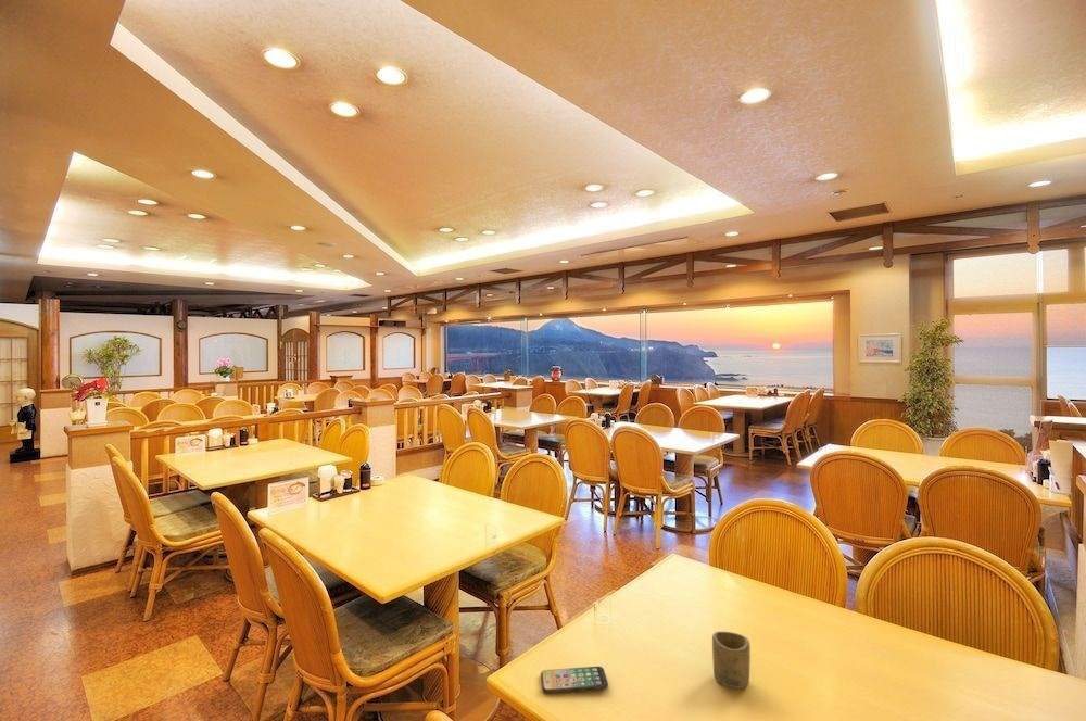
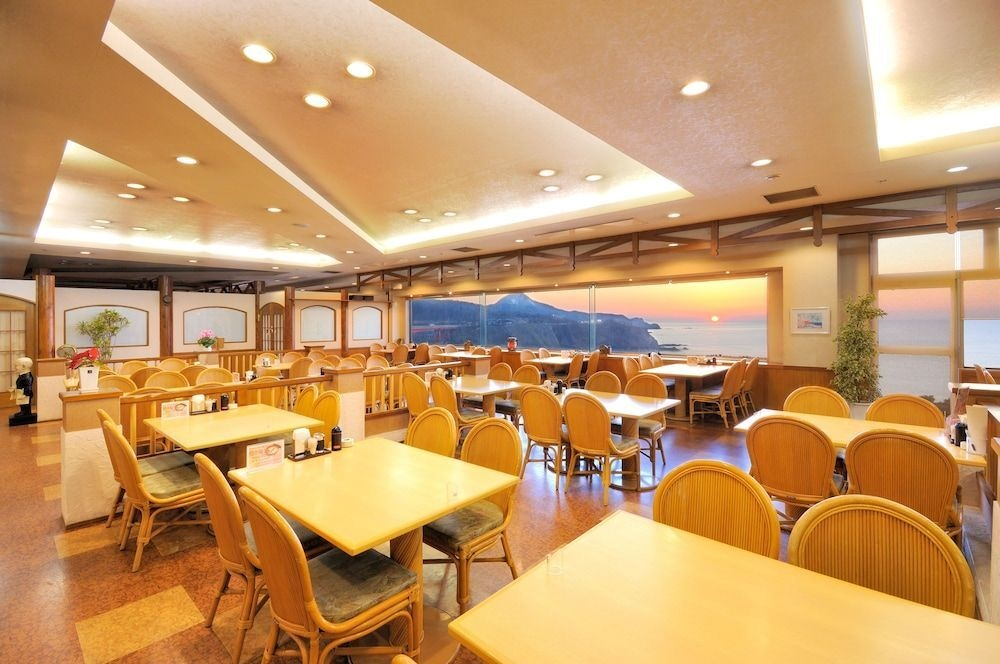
- cup [711,631,752,690]
- smartphone [540,666,609,694]
